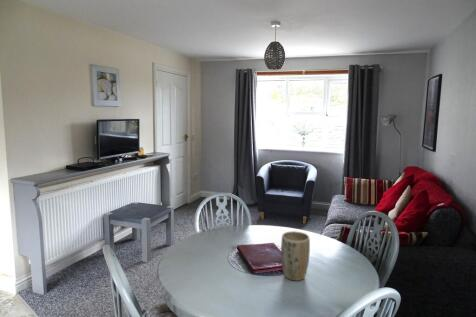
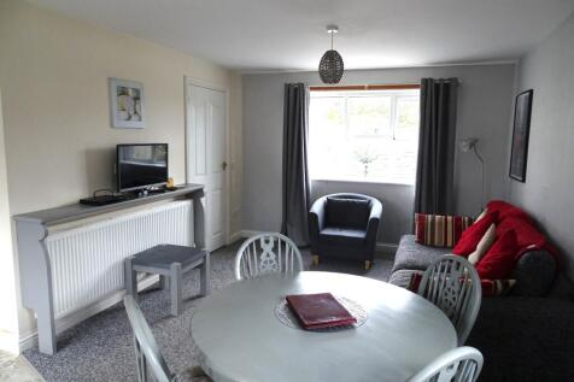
- plant pot [280,230,311,282]
